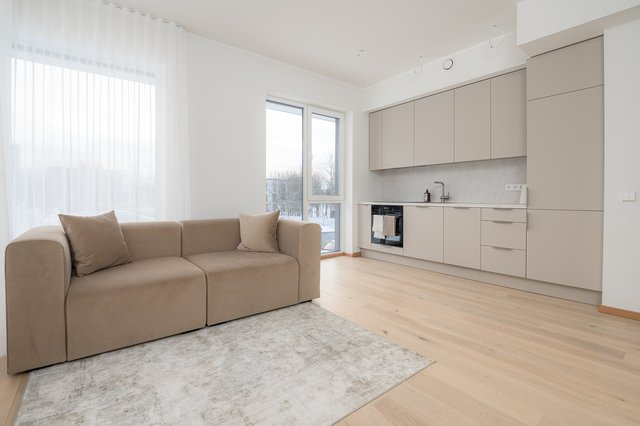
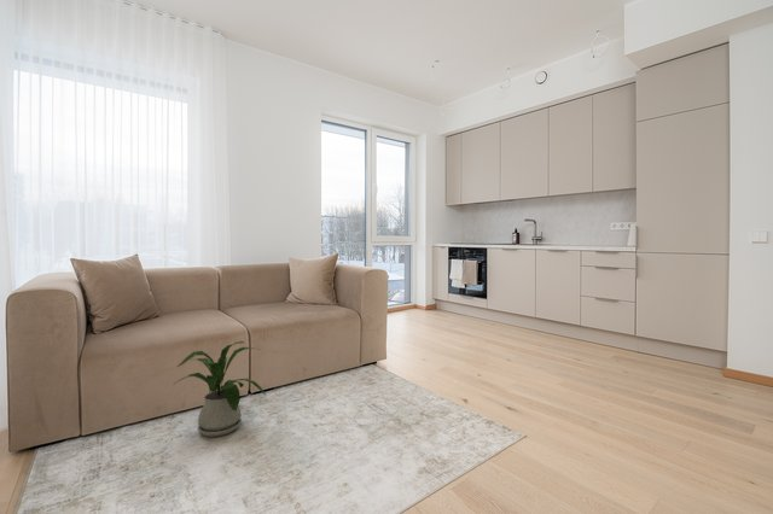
+ house plant [172,340,267,438]
